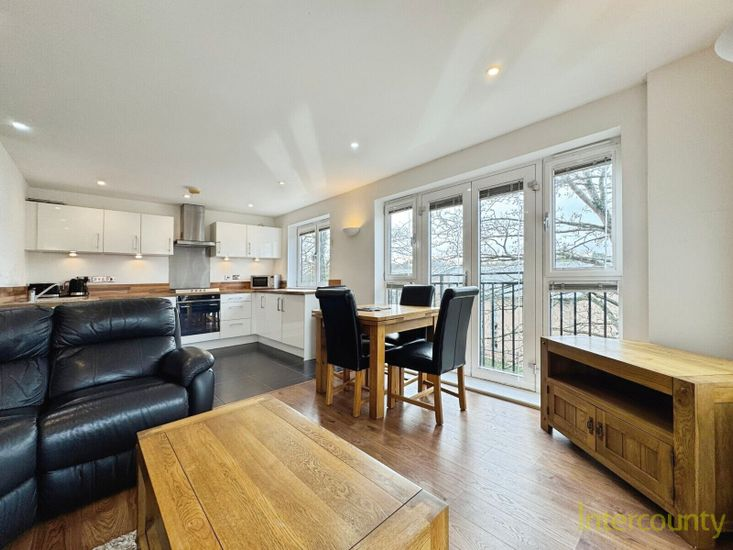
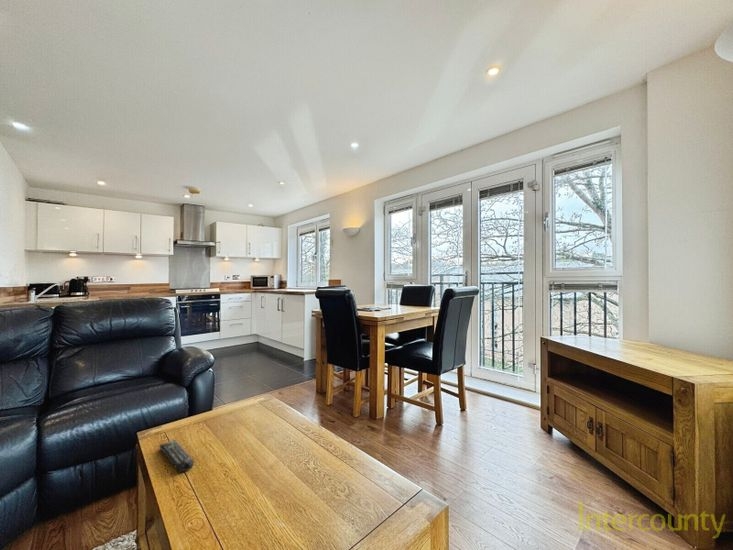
+ remote control [158,439,195,473]
